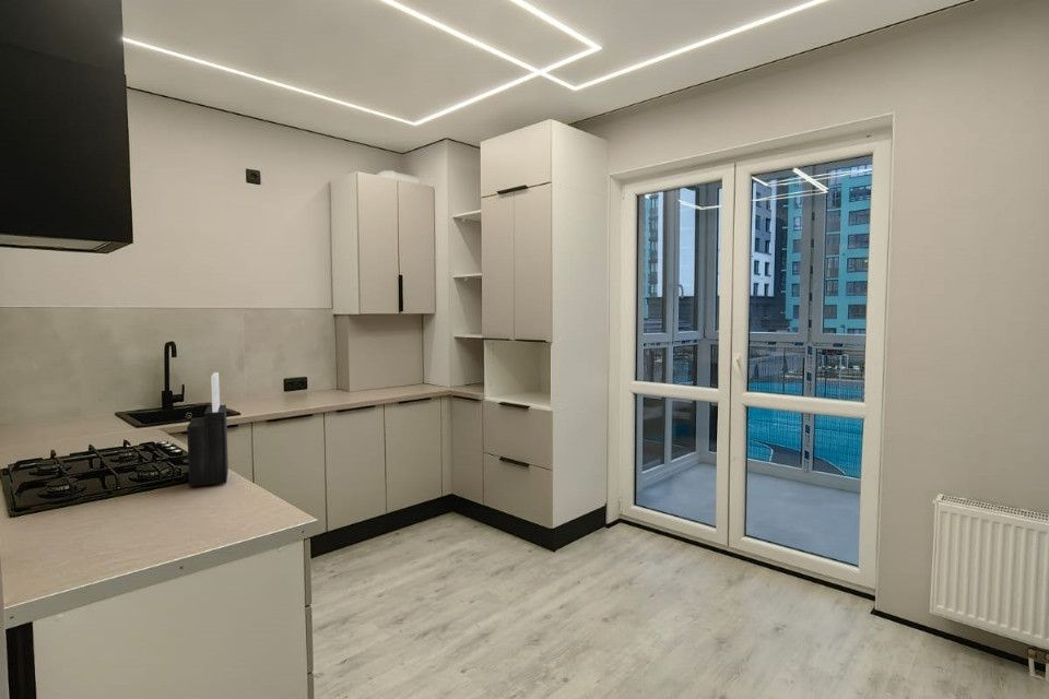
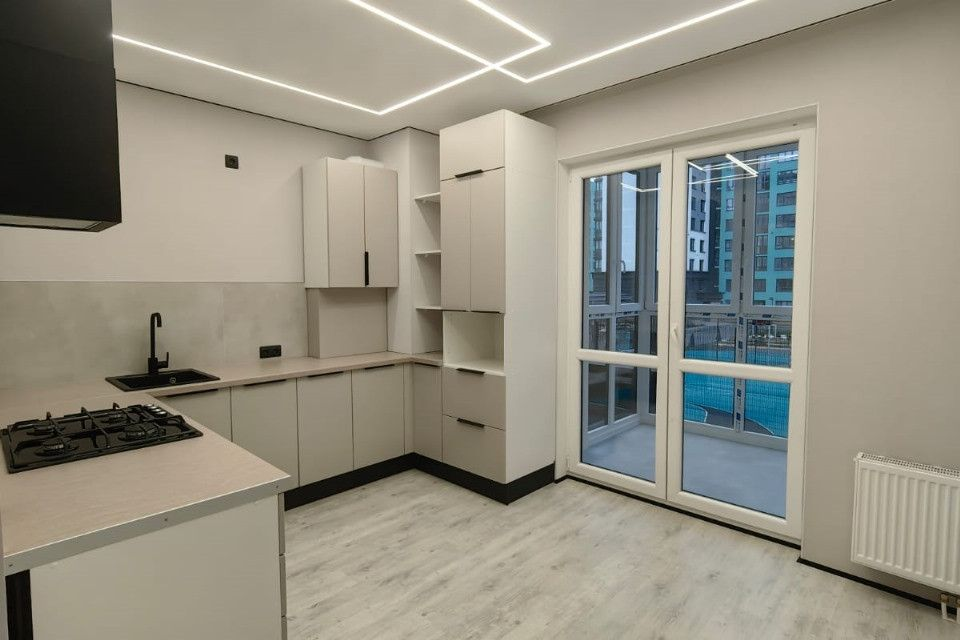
- knife block [182,371,229,488]
